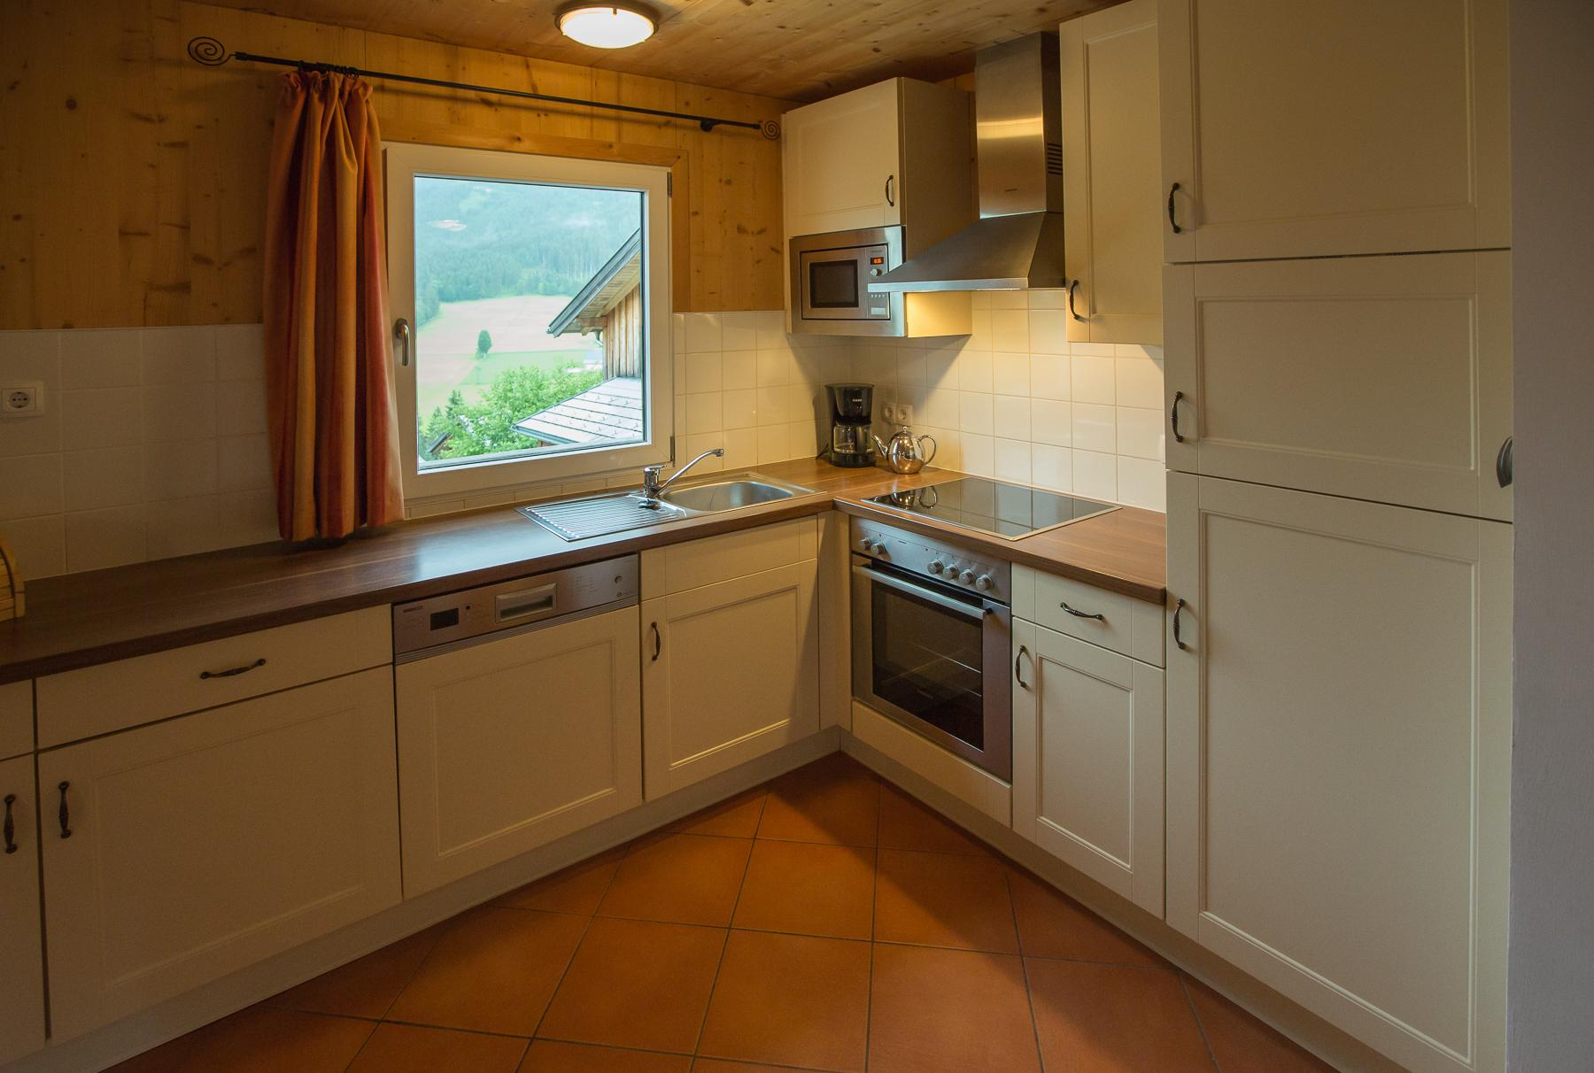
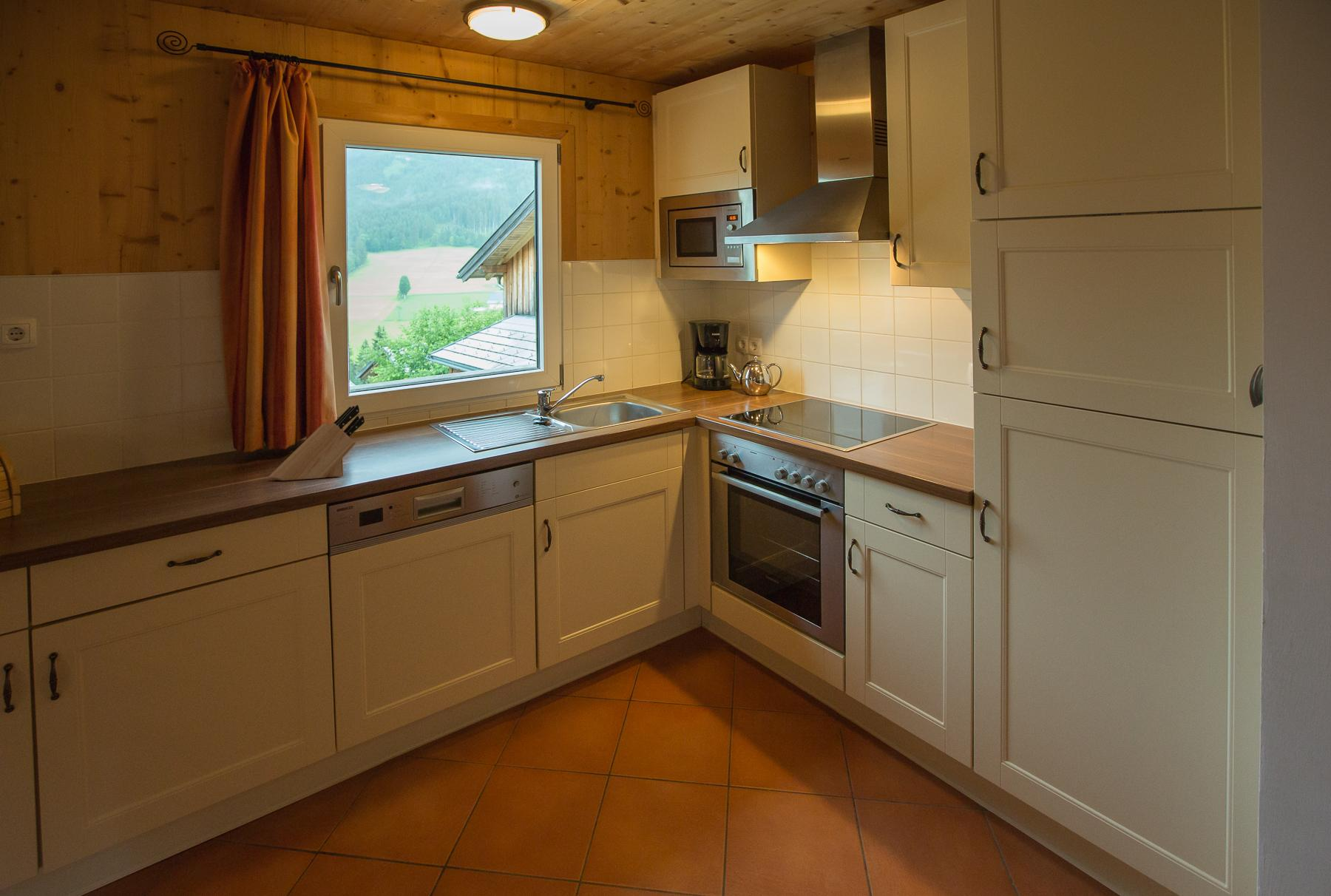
+ knife block [268,404,365,481]
